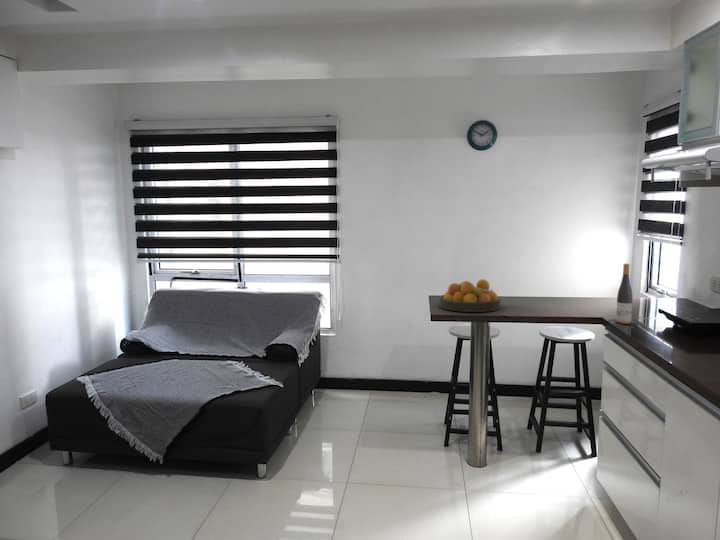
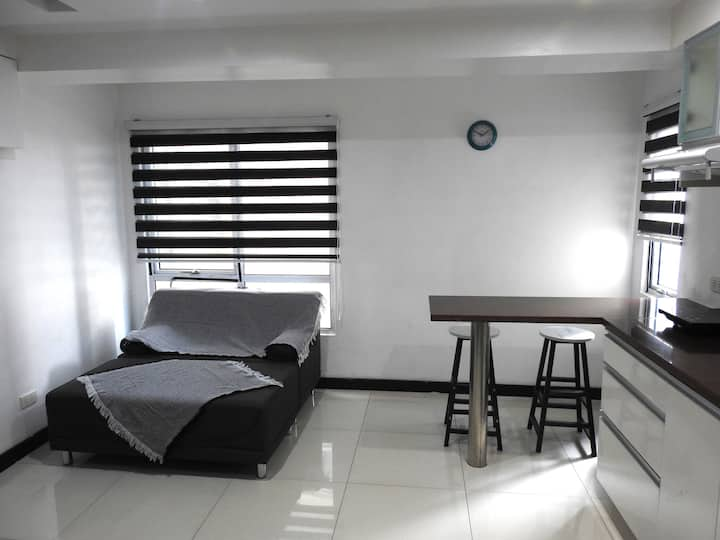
- fruit bowl [438,278,501,313]
- wine bottle [615,263,633,325]
